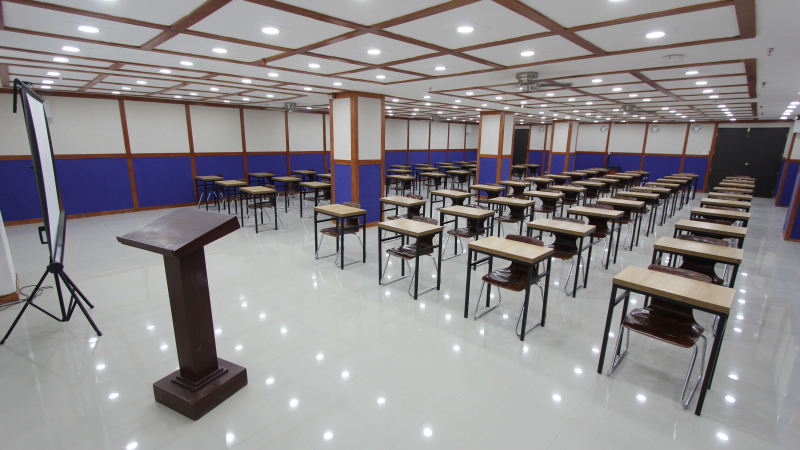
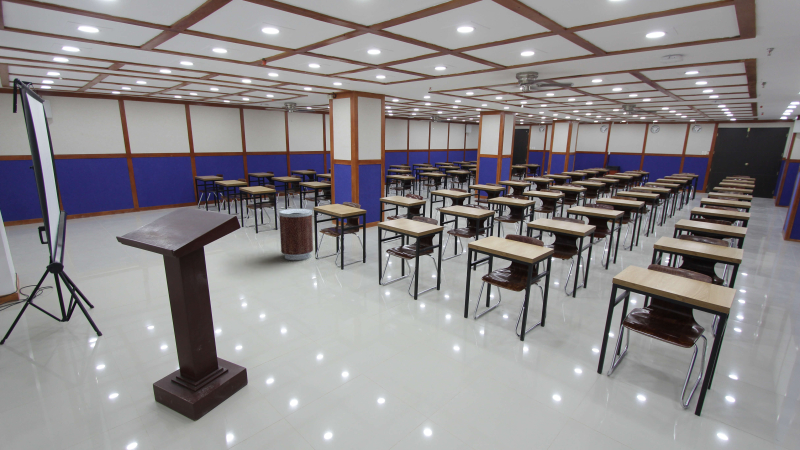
+ trash can [278,208,314,261]
